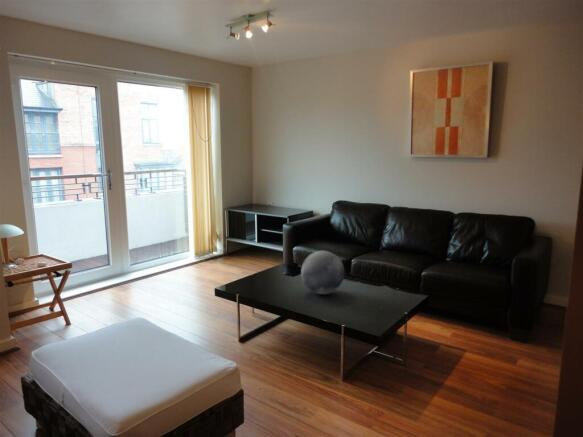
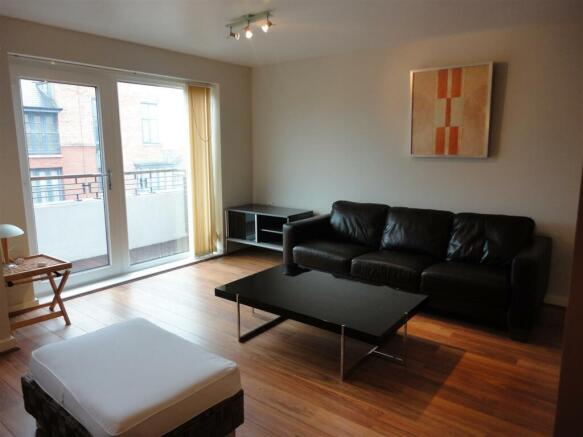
- decorative orb [300,250,345,295]
